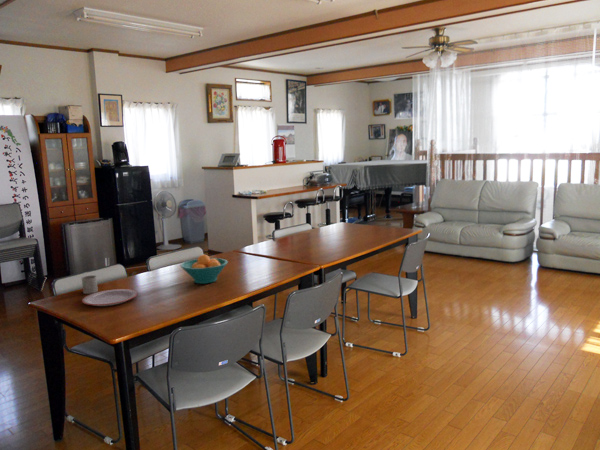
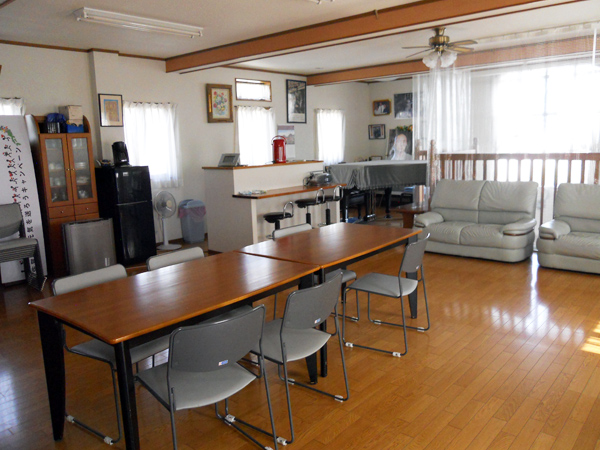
- plate [81,288,138,307]
- mug [81,275,99,295]
- fruit bowl [179,254,229,285]
